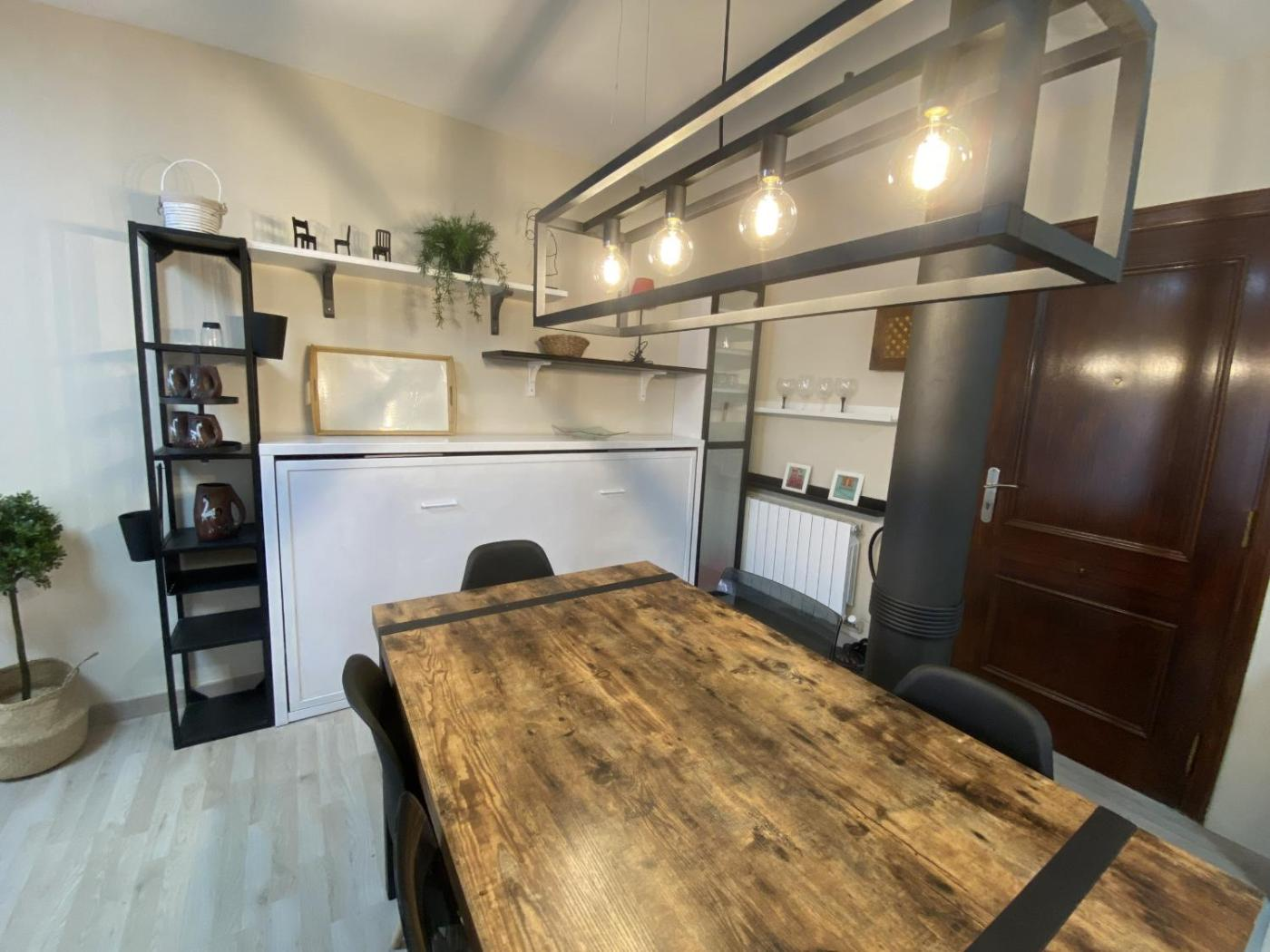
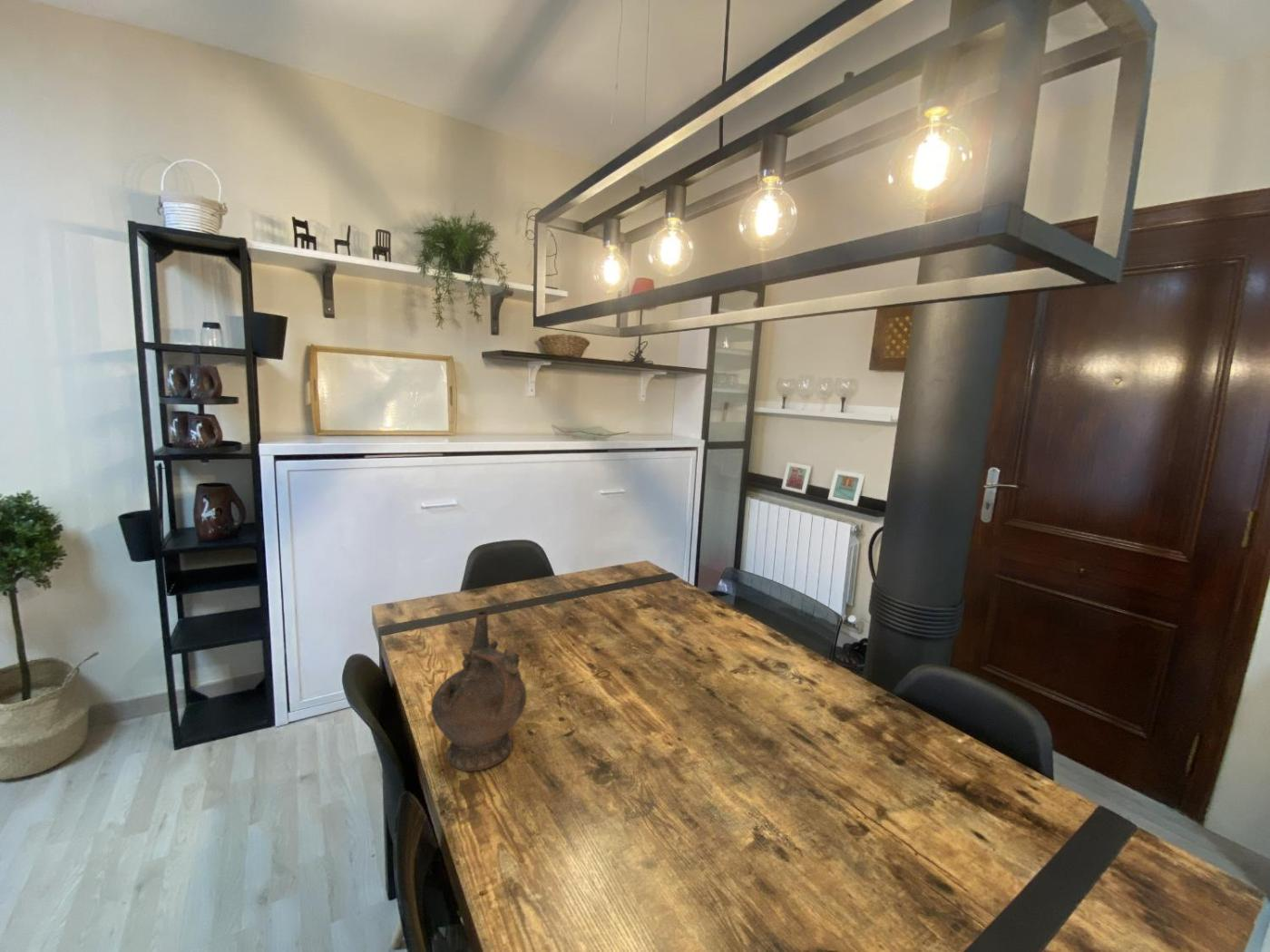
+ ceremonial vessel [431,610,528,772]
